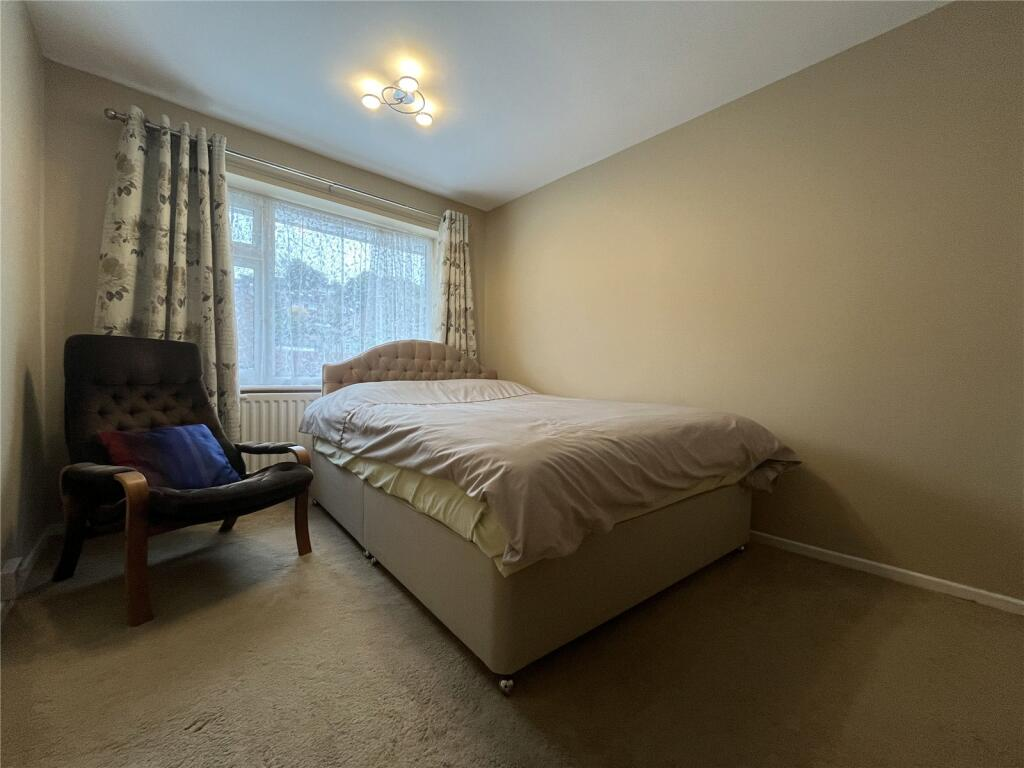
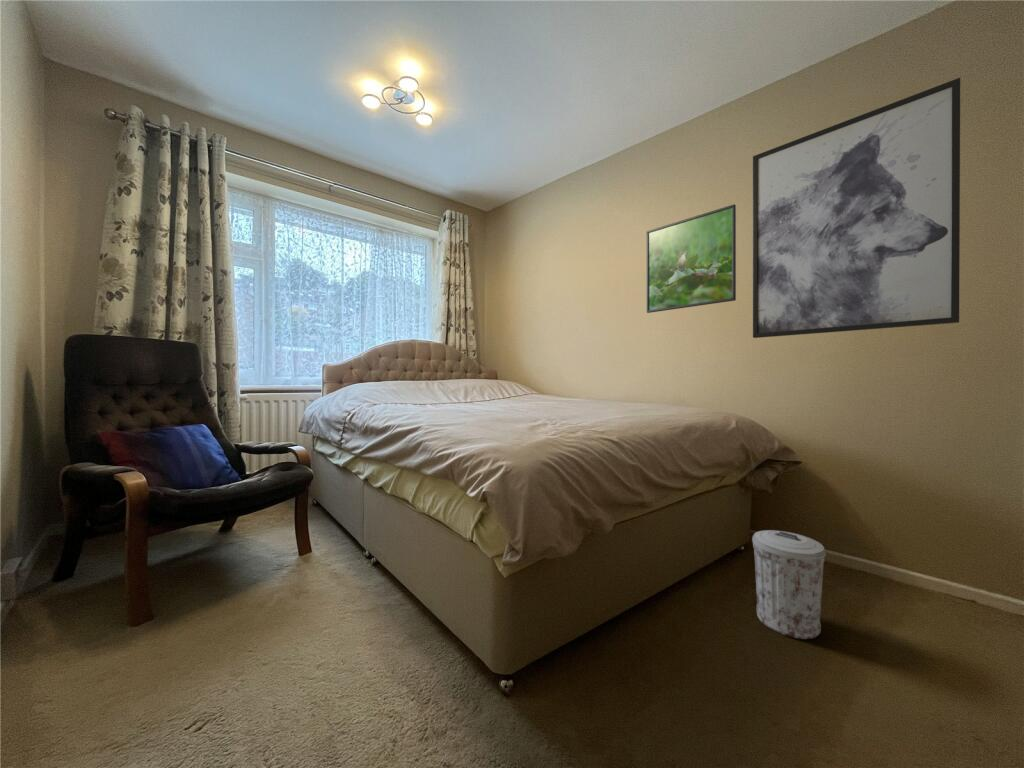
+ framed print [645,203,737,314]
+ wall art [752,77,961,339]
+ trash can [751,529,827,640]
